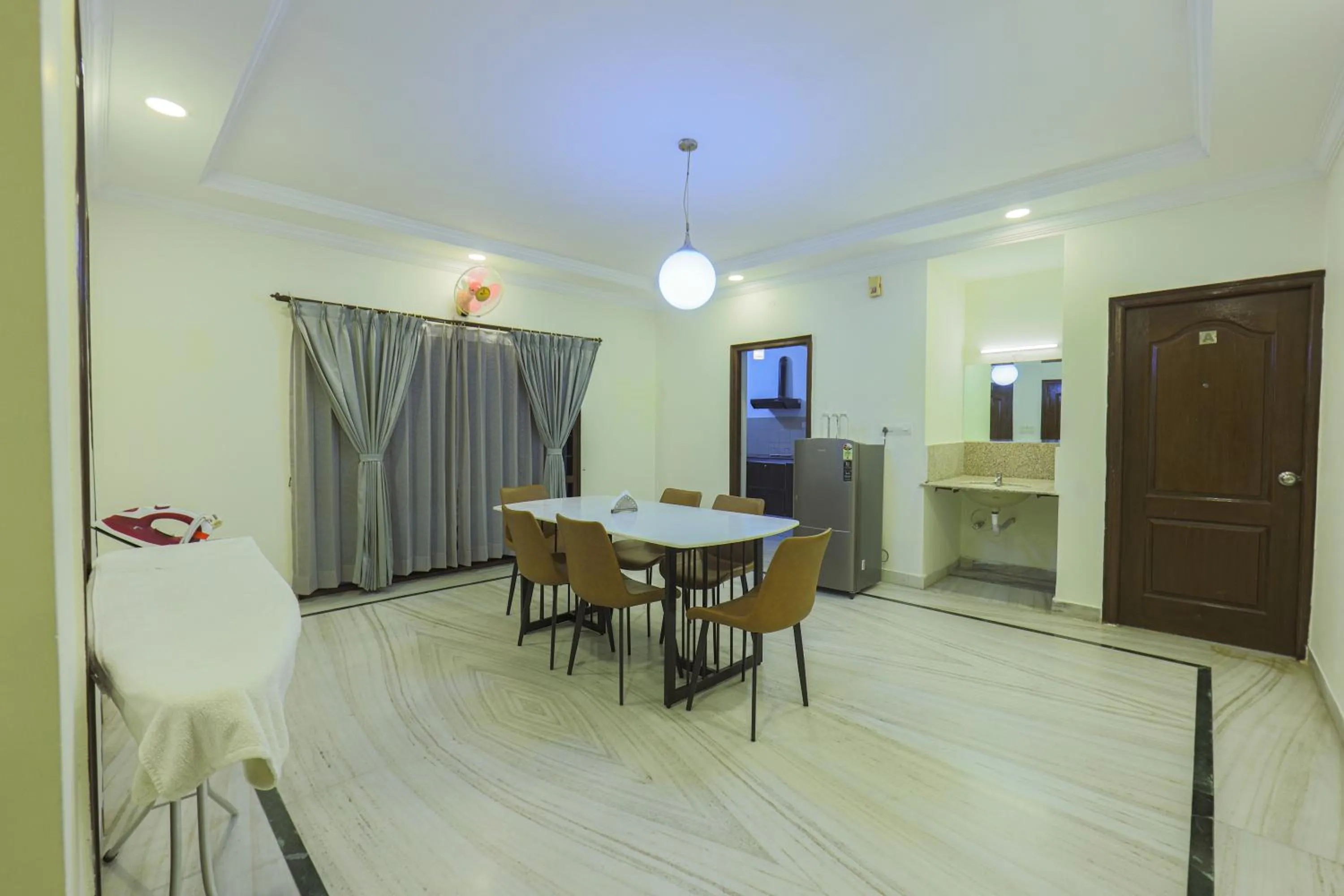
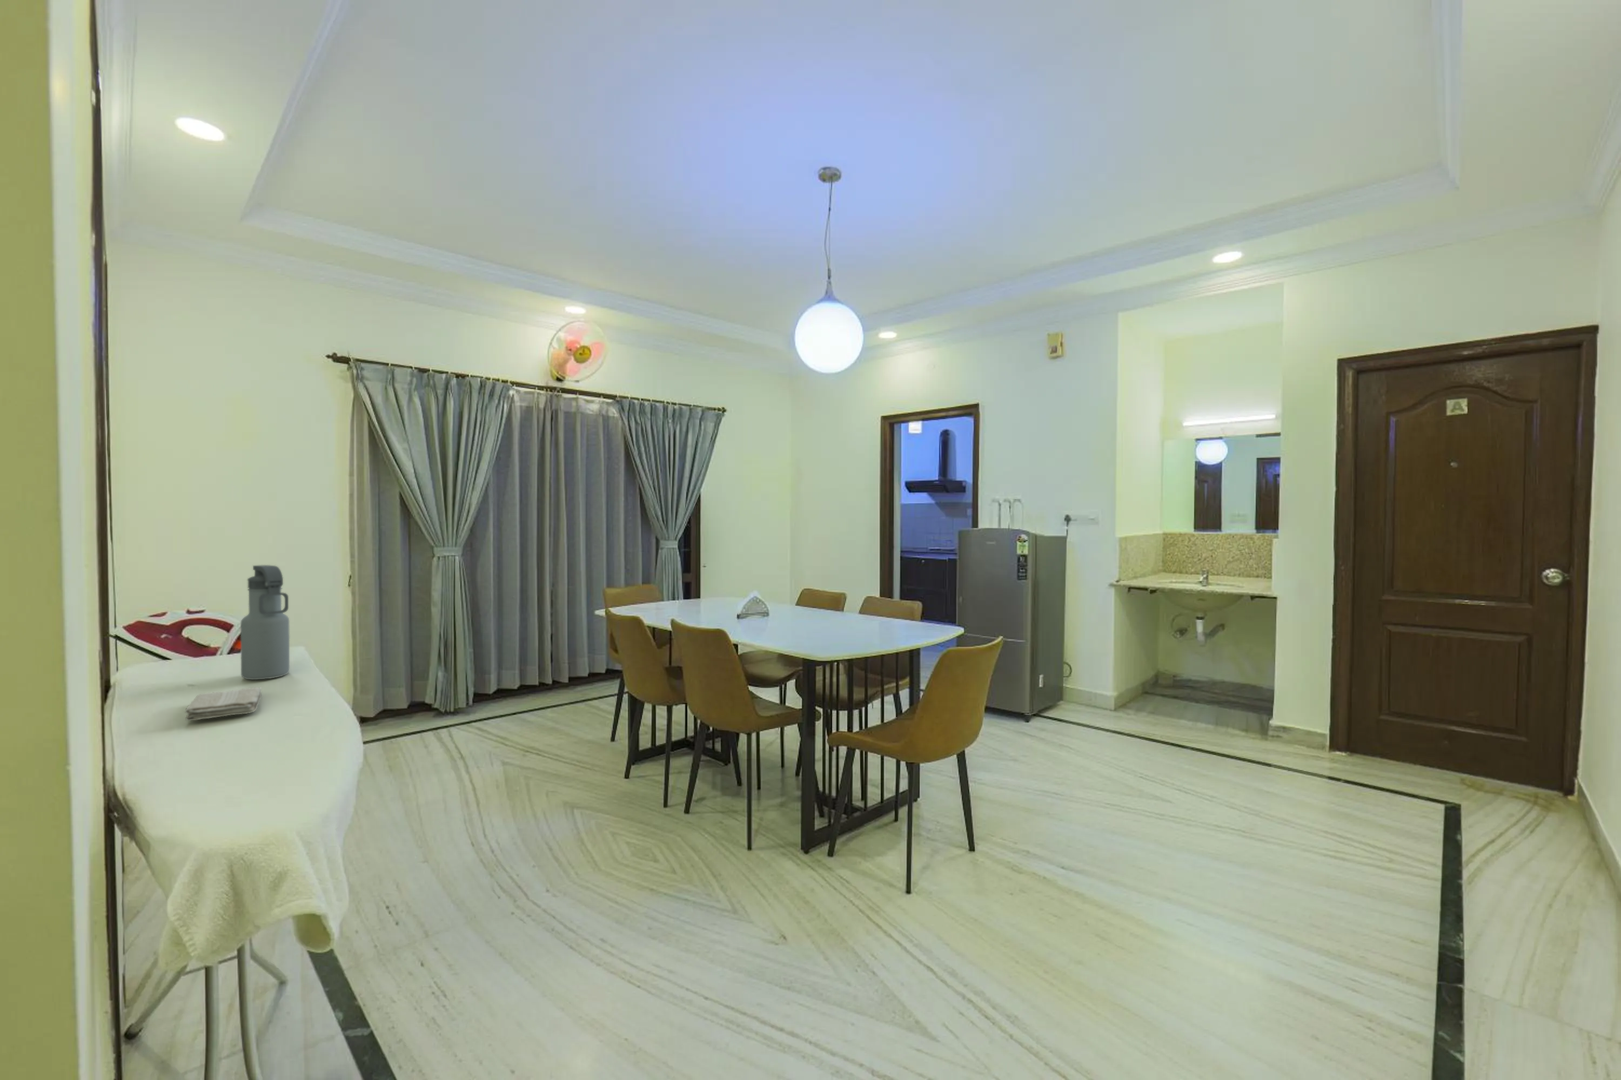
+ washcloth [185,687,262,722]
+ water bottle [240,564,291,680]
